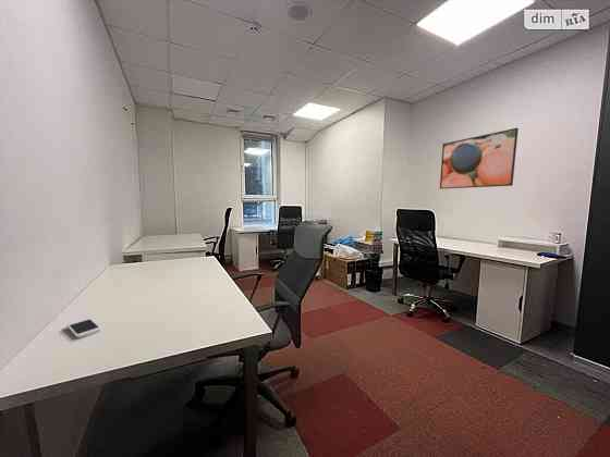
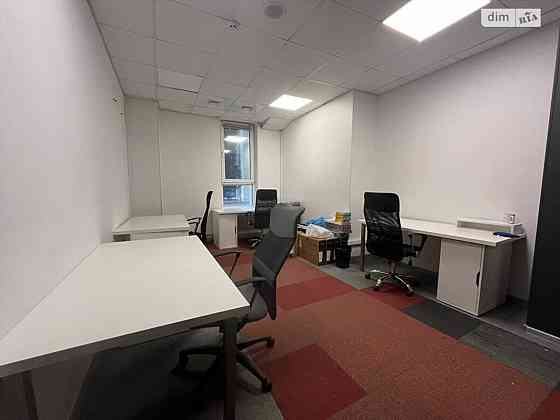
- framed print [439,127,520,190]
- smartphone [66,317,102,339]
